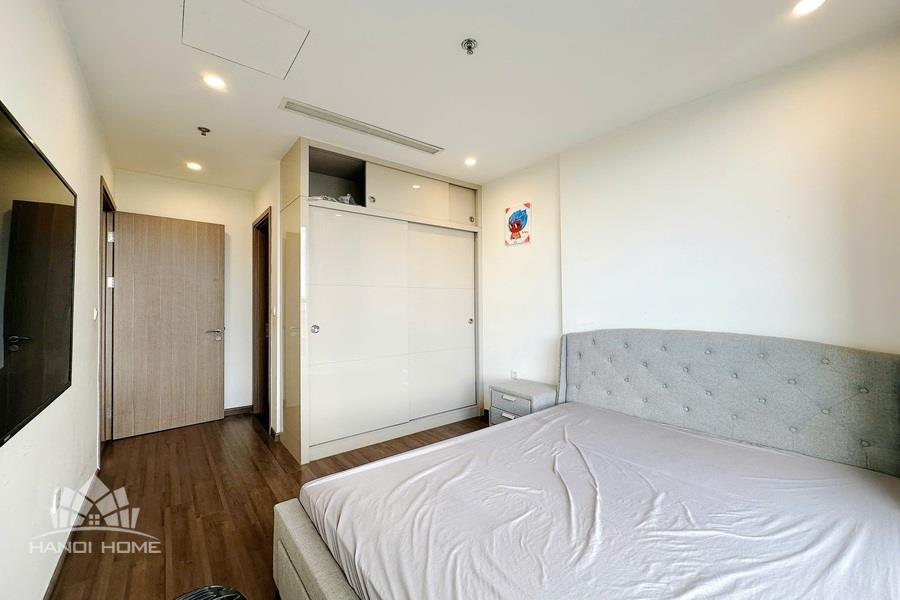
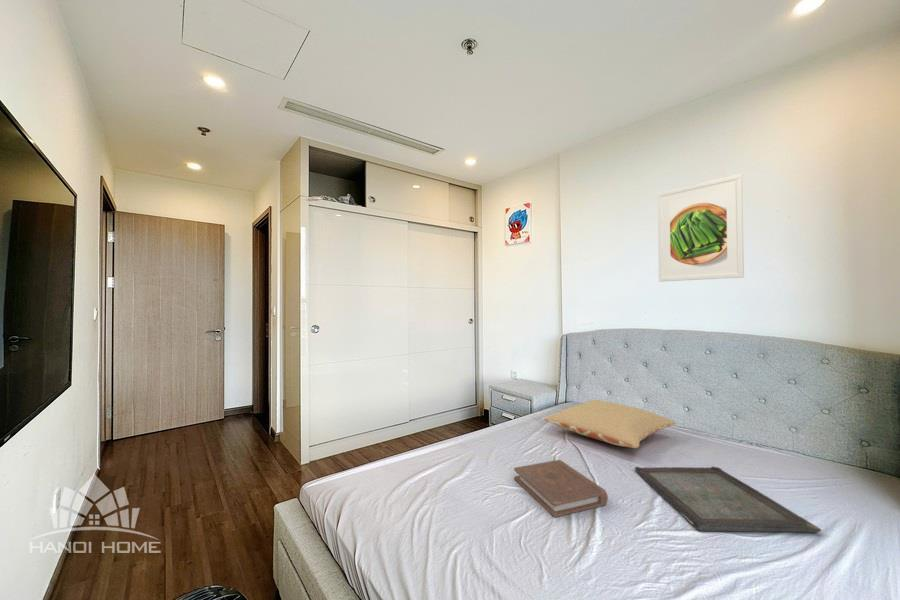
+ serving tray [634,466,822,534]
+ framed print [657,173,745,283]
+ pillow [543,399,677,449]
+ book [513,459,609,518]
